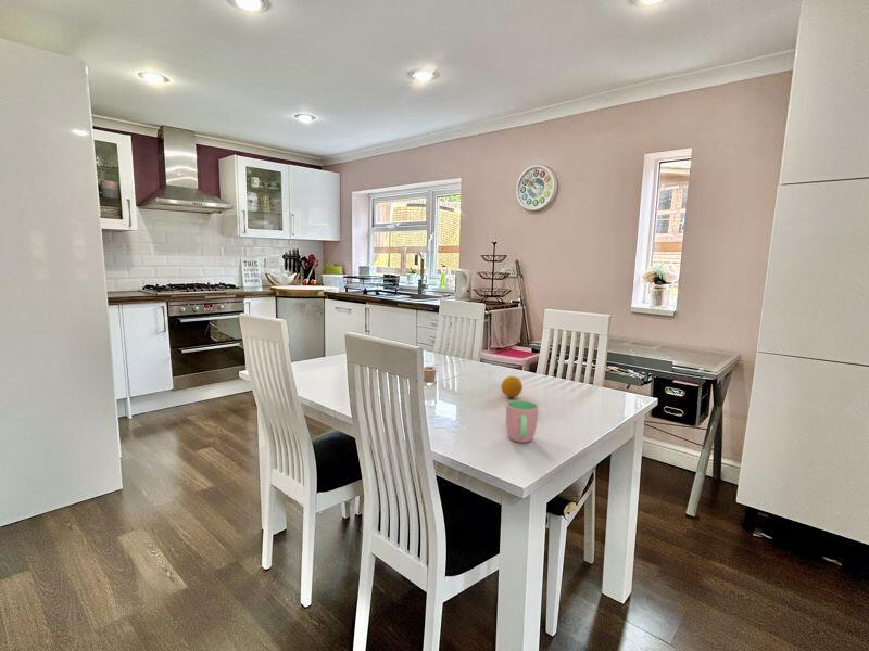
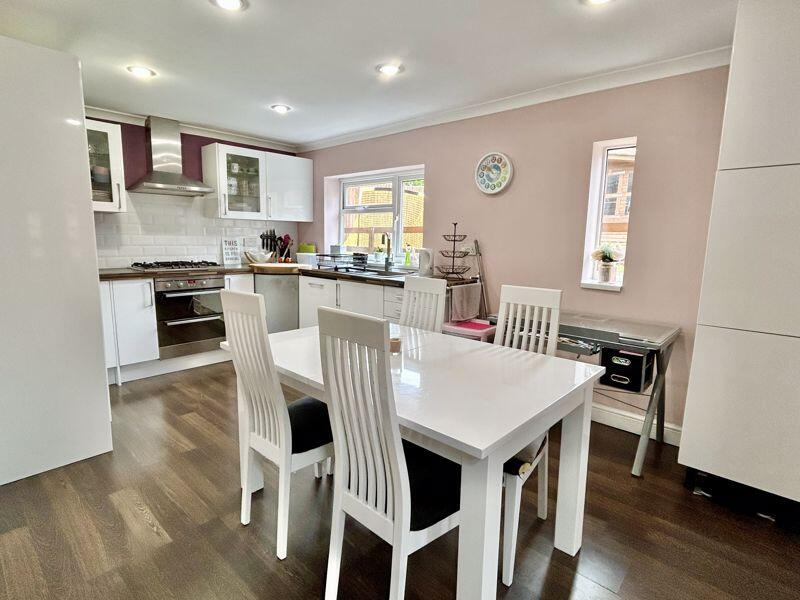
- fruit [500,375,524,398]
- cup [505,399,540,444]
